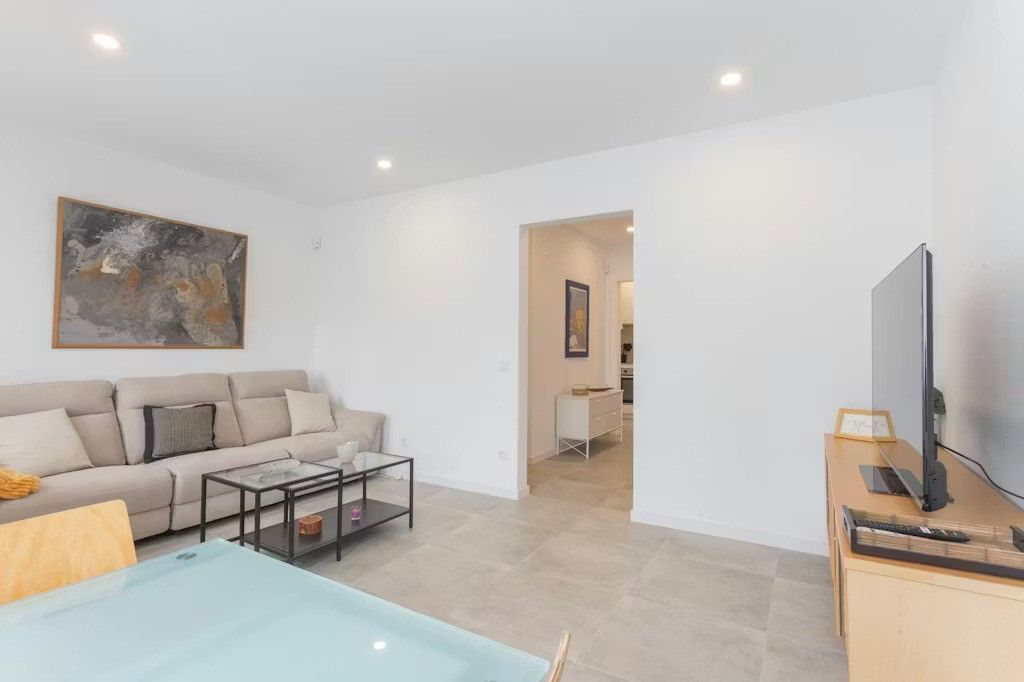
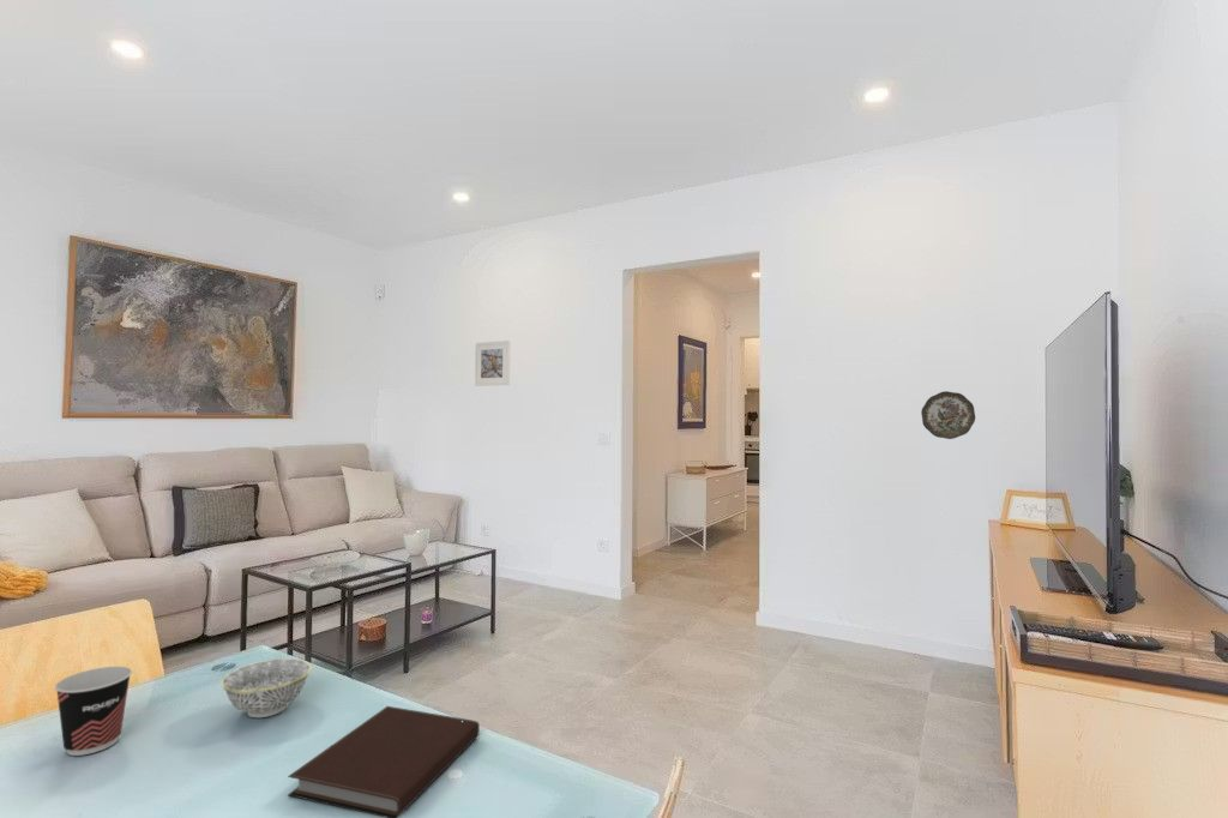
+ notebook [287,705,481,818]
+ decorative plate [920,390,976,440]
+ bowl [219,657,313,718]
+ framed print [474,339,511,387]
+ cup [54,666,133,757]
